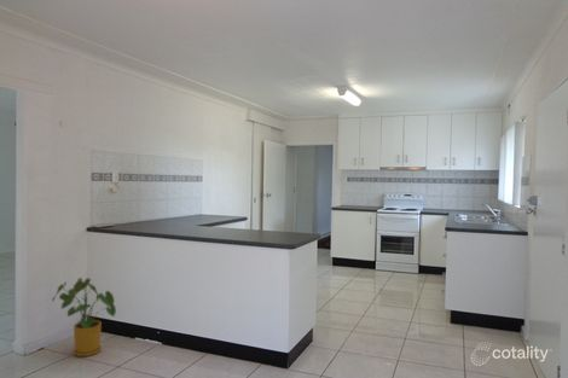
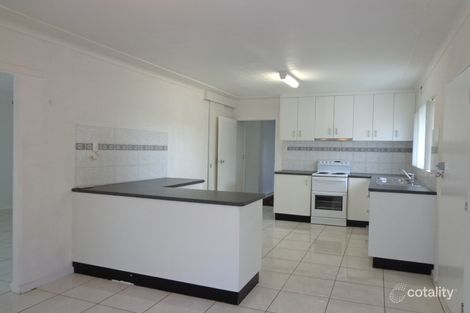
- house plant [51,277,117,357]
